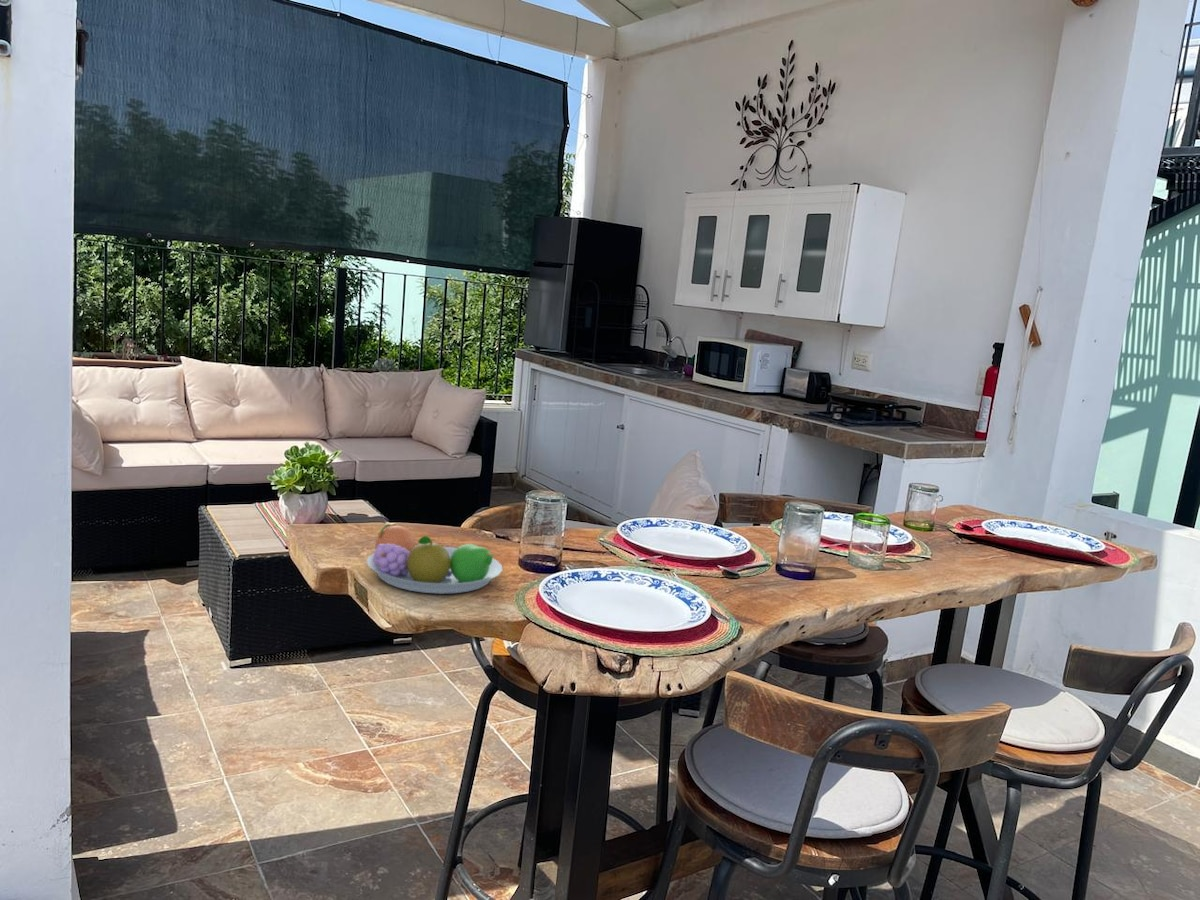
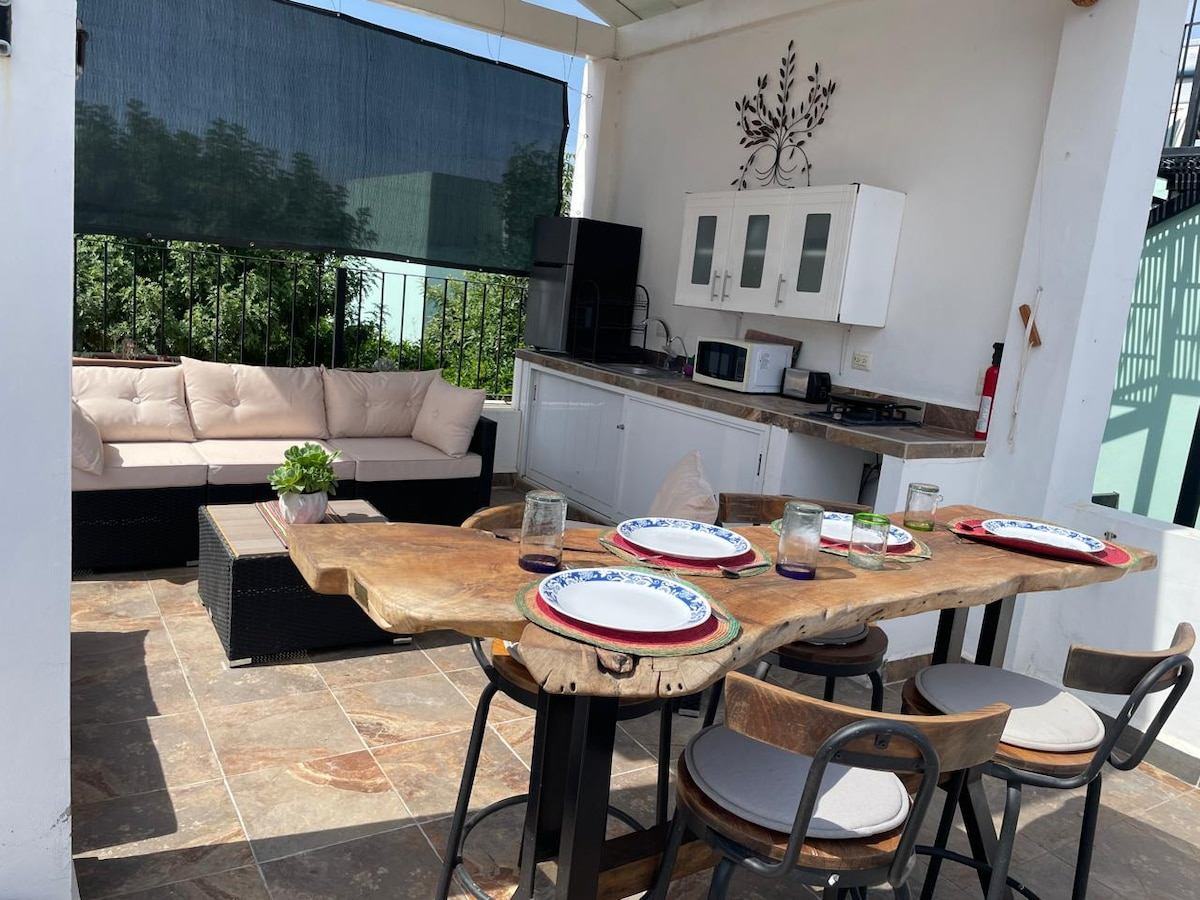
- fruit bowl [365,523,504,595]
